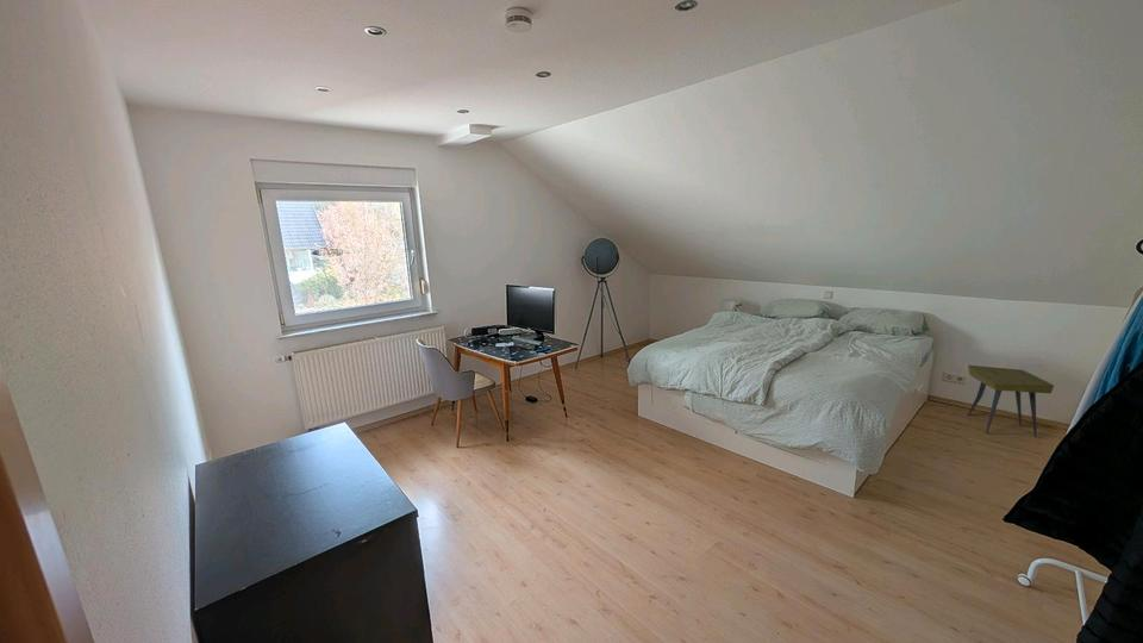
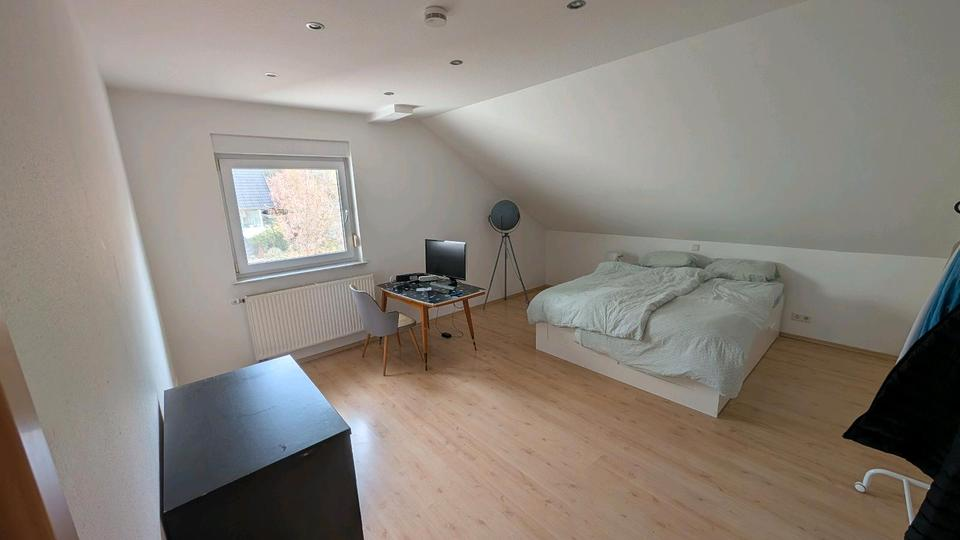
- side table [967,364,1055,438]
